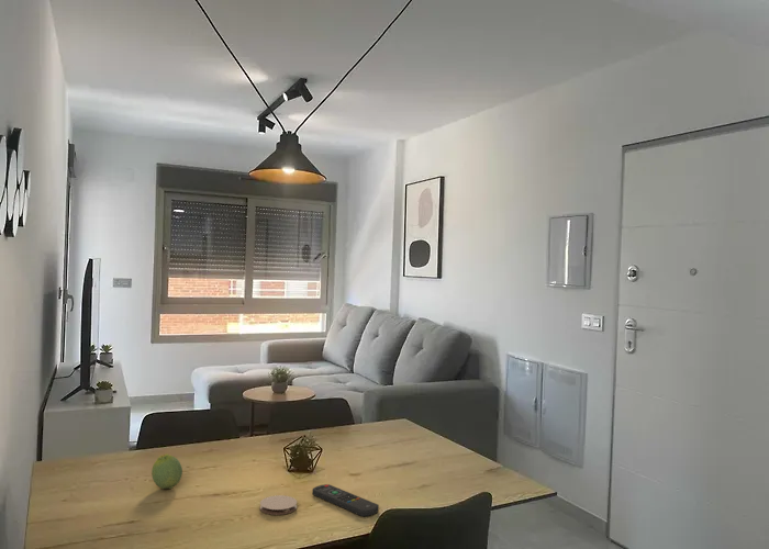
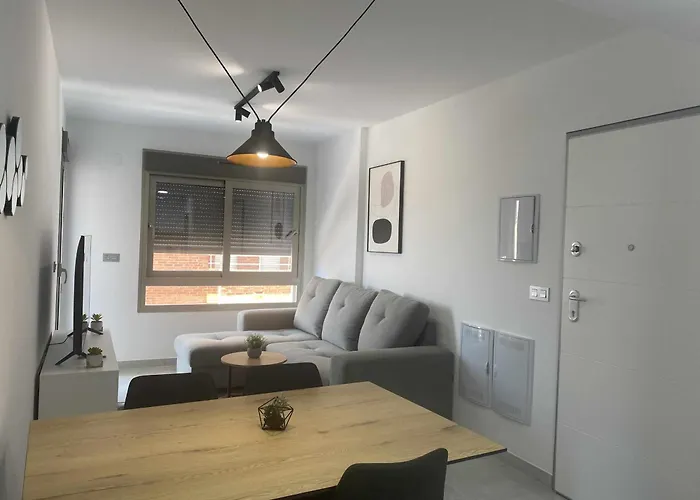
- fruit [151,453,183,490]
- coaster [259,494,298,516]
- remote control [311,483,380,517]
